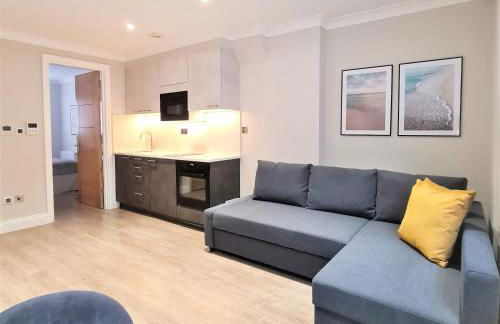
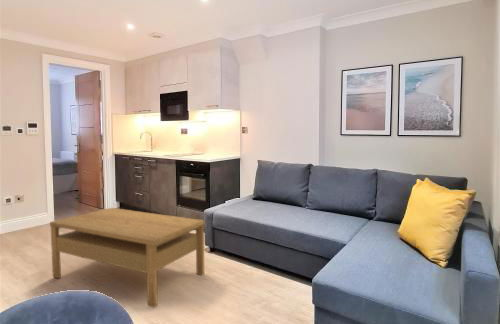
+ coffee table [49,207,205,309]
